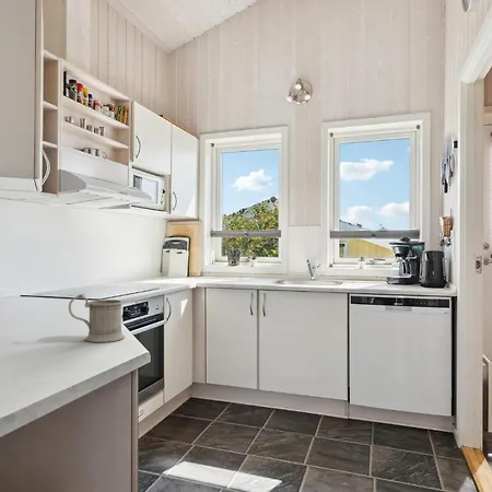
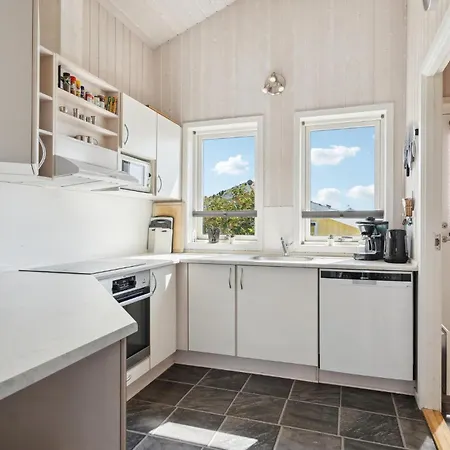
- mug [68,293,126,343]
